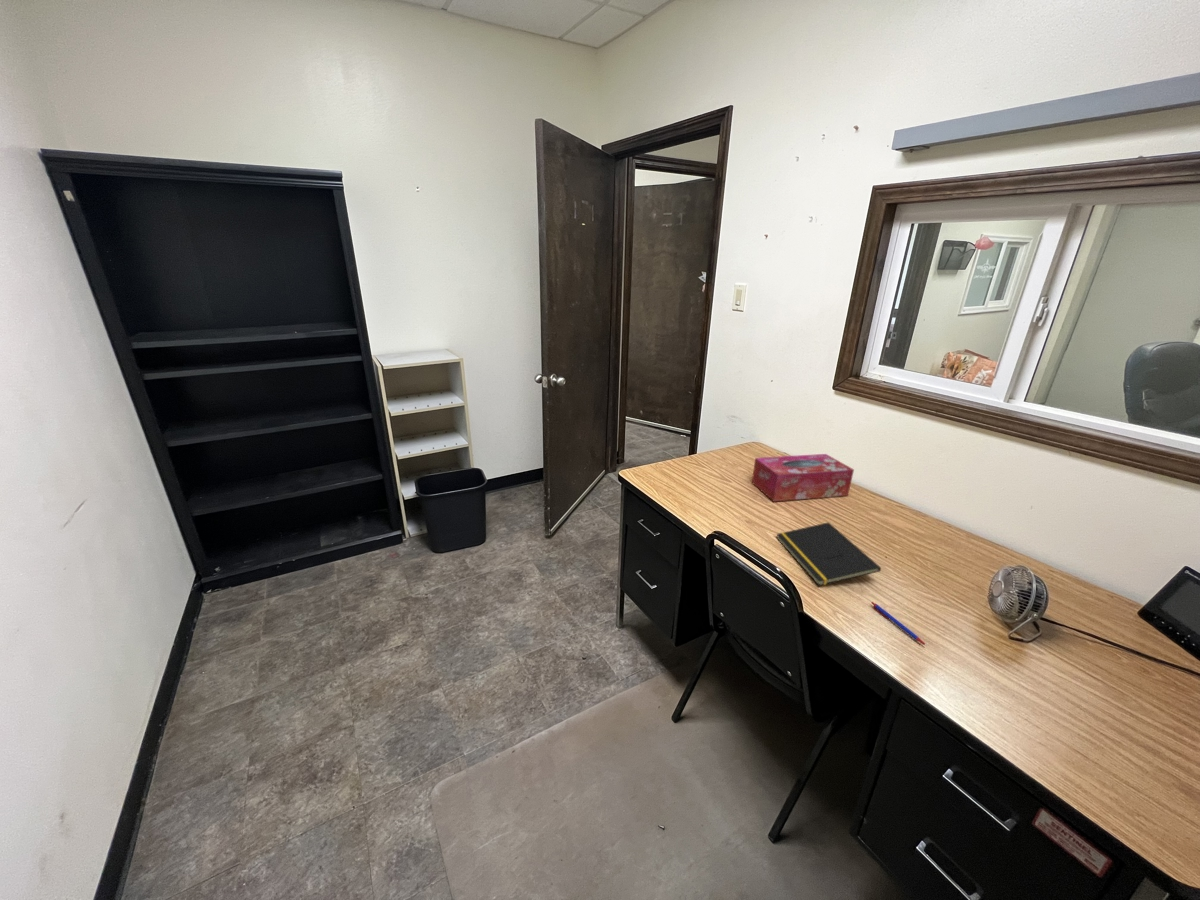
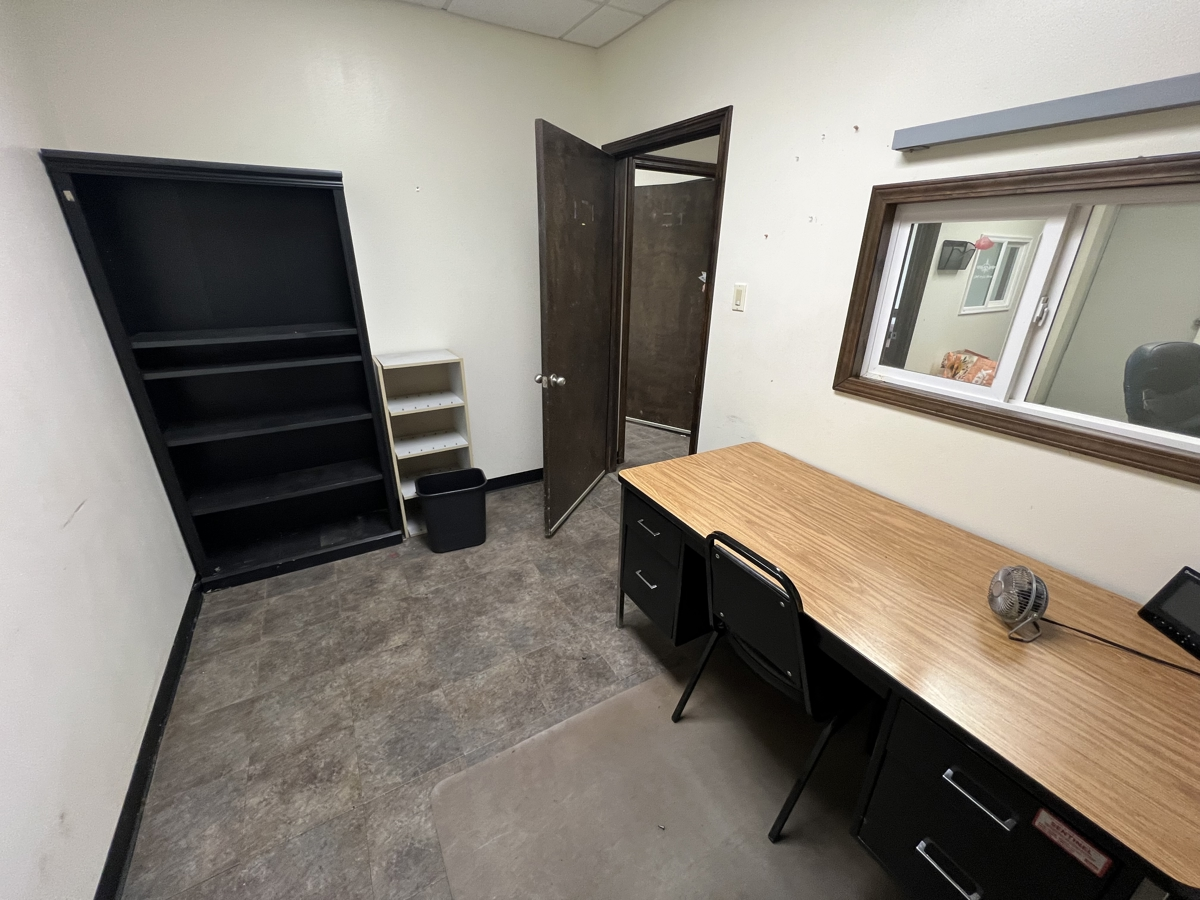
- tissue box [751,453,855,502]
- pen [870,601,927,646]
- notepad [775,521,882,587]
